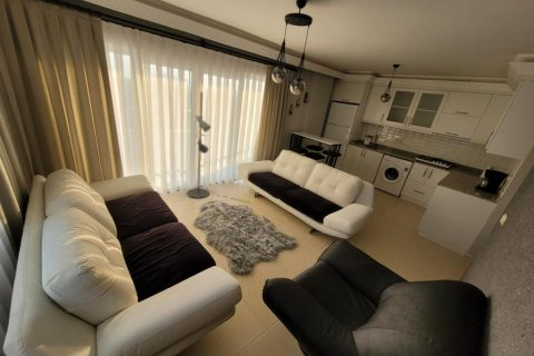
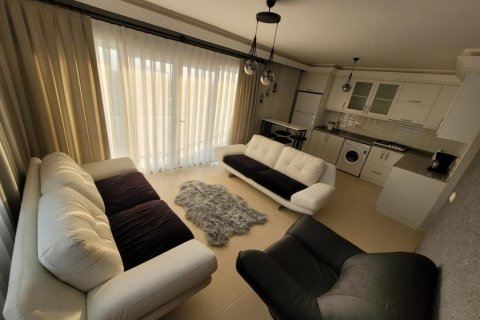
- floor lamp [186,91,249,204]
